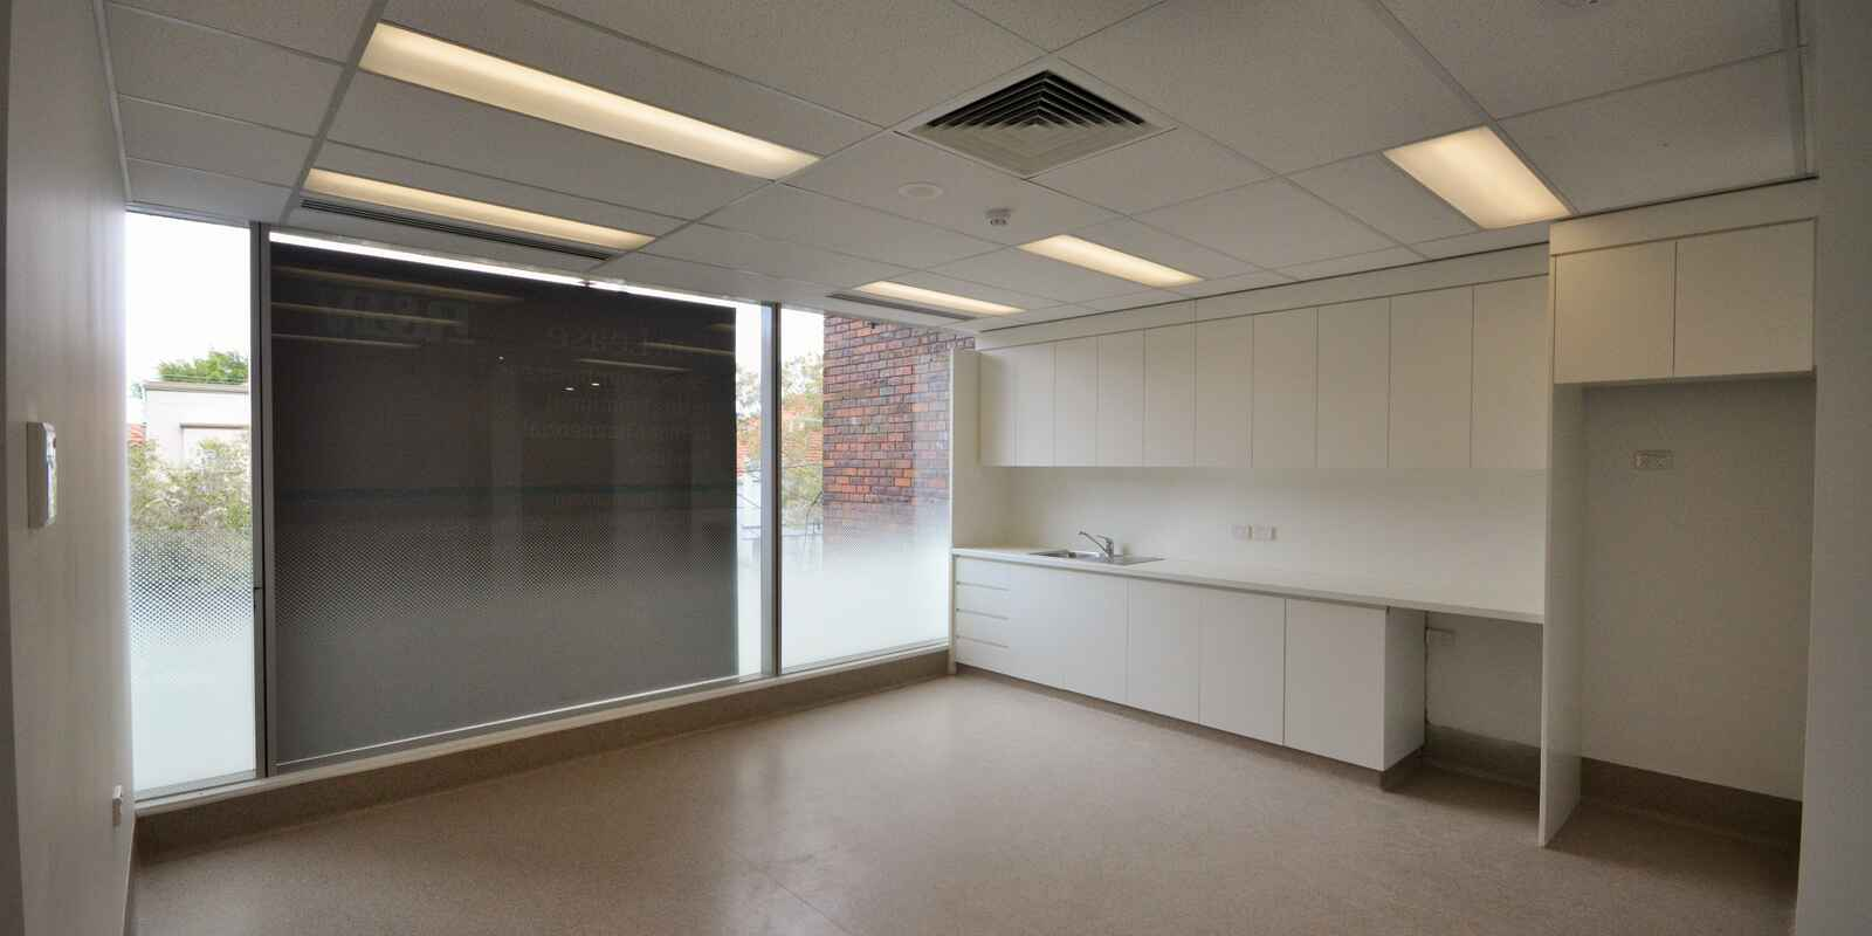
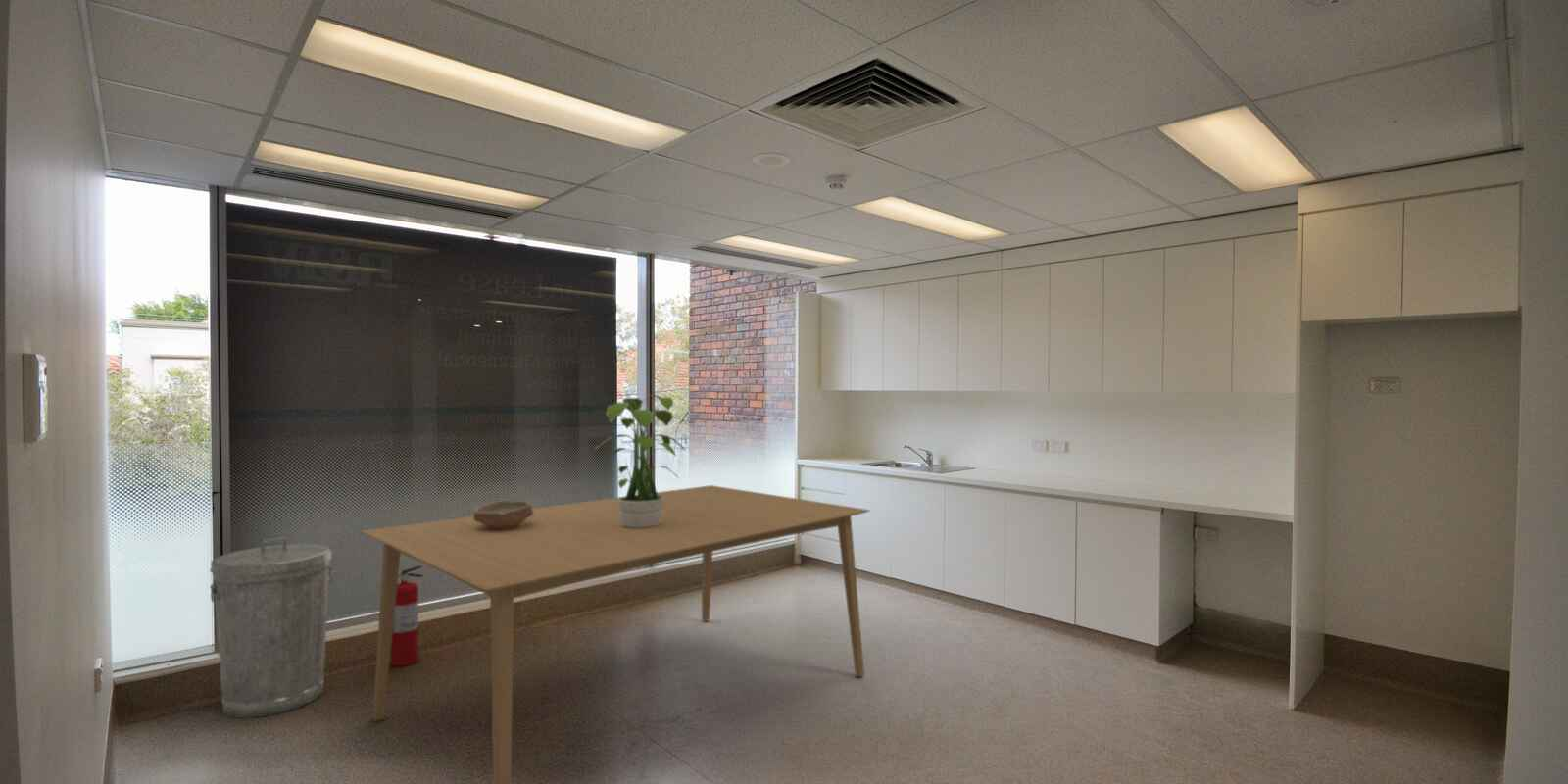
+ trash can [209,537,334,719]
+ dining table [360,484,871,784]
+ bowl [473,499,533,529]
+ potted plant [594,393,688,528]
+ fire extinguisher [389,564,424,667]
